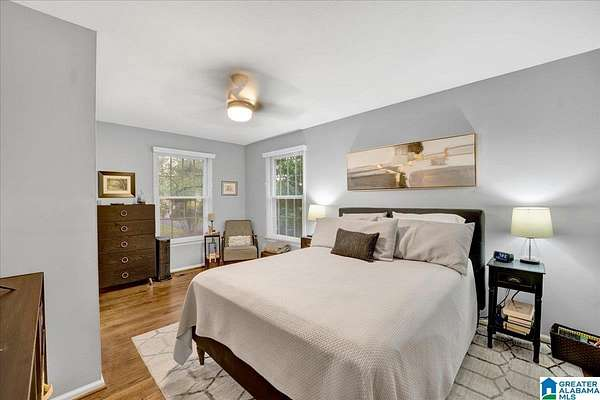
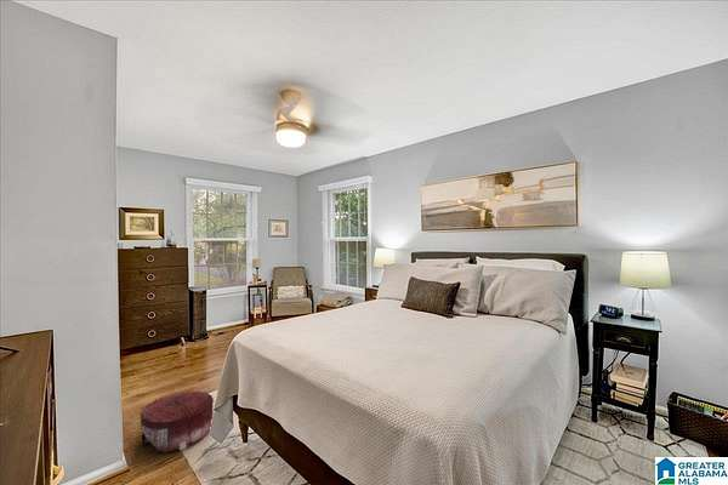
+ pouf [140,389,215,453]
